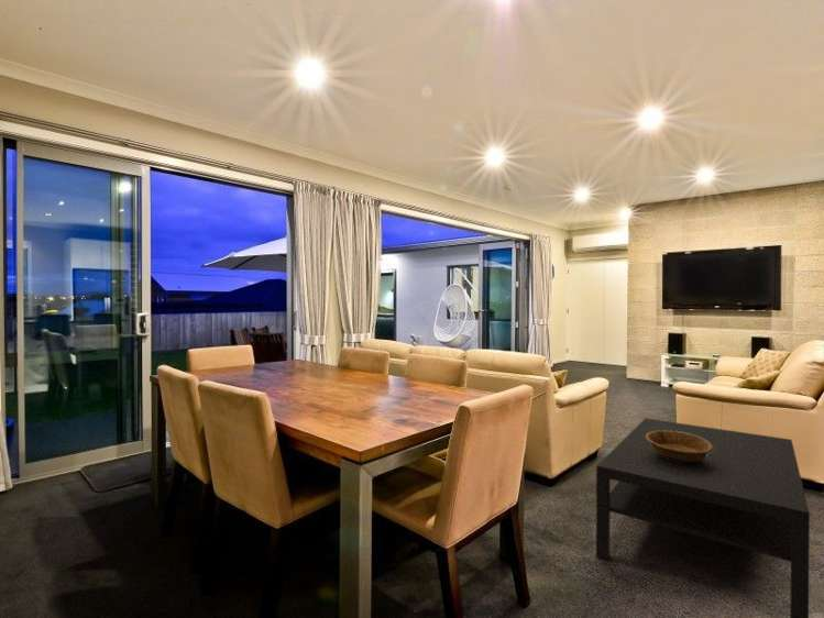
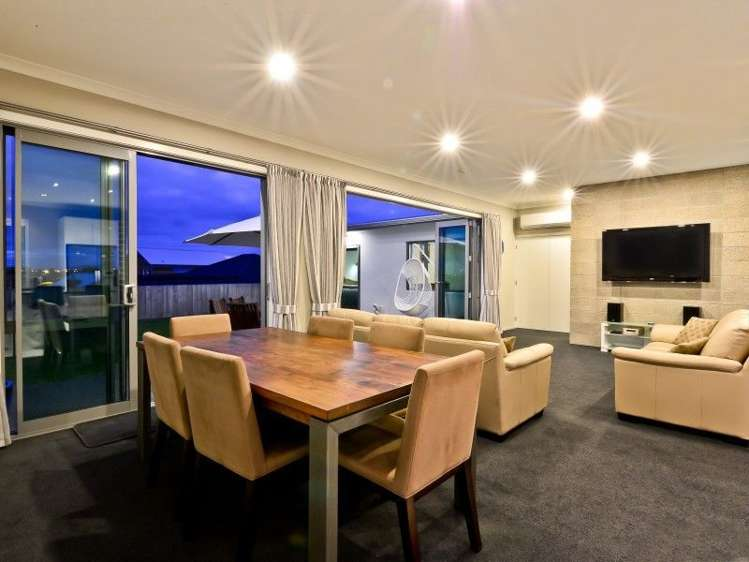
- coffee table [595,417,811,618]
- decorative bowl [646,430,713,463]
